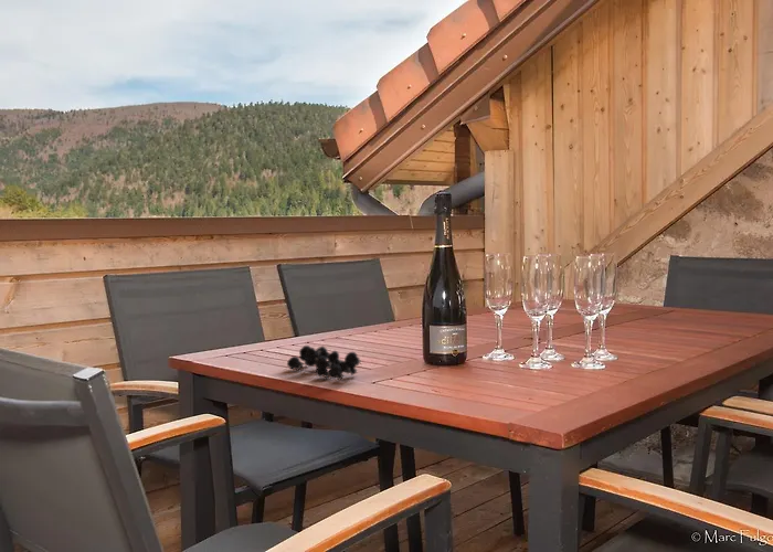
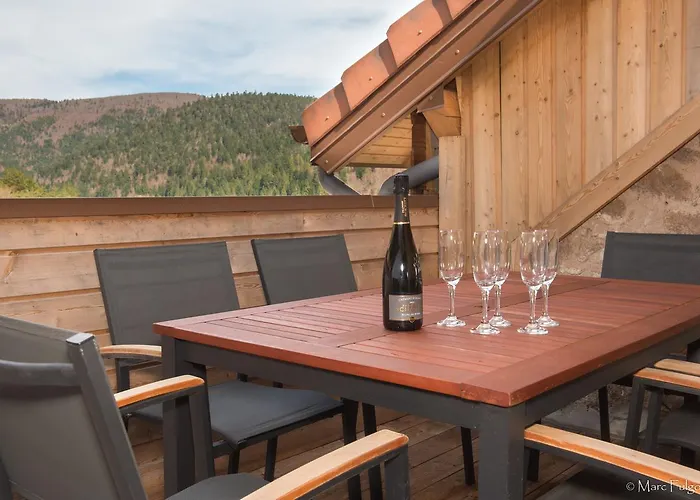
- grapes [286,344,362,382]
